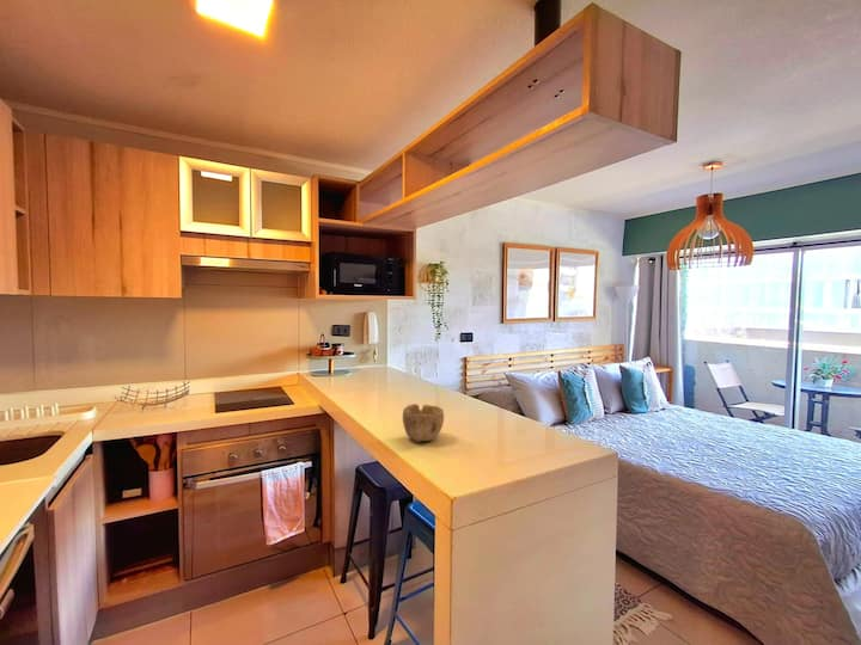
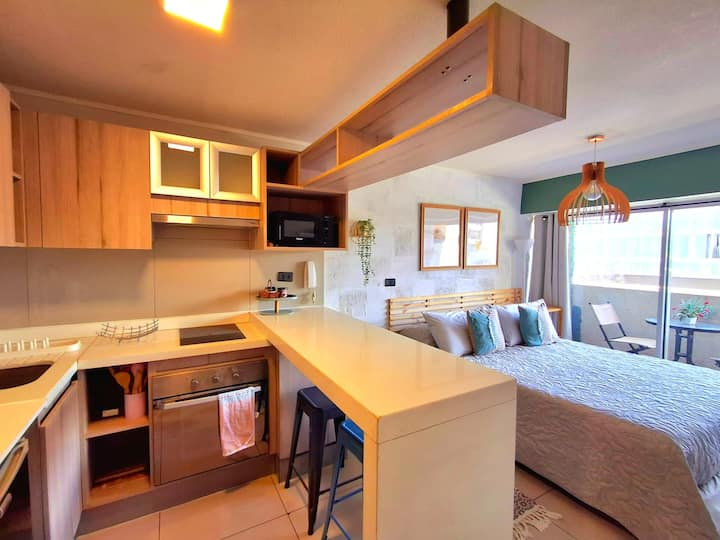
- bowl [402,403,445,442]
